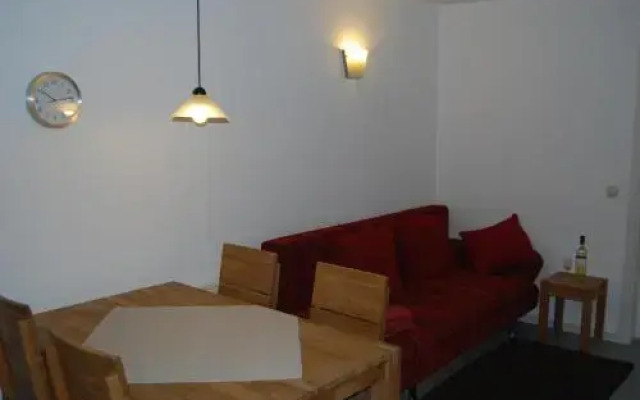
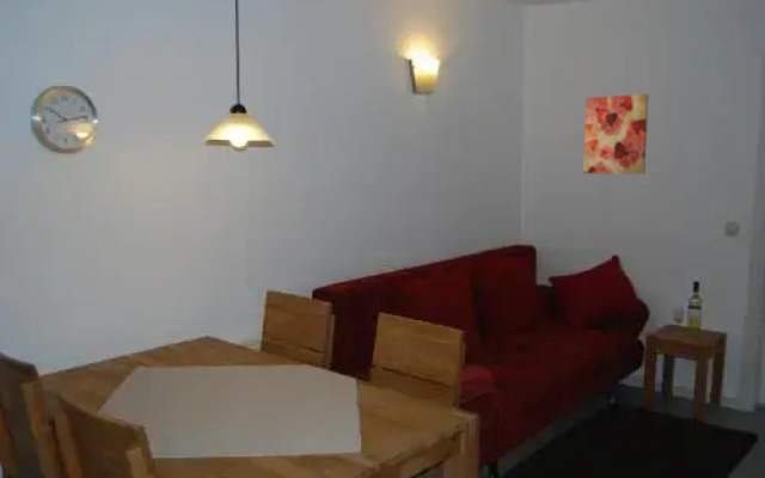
+ wall art [582,93,649,174]
